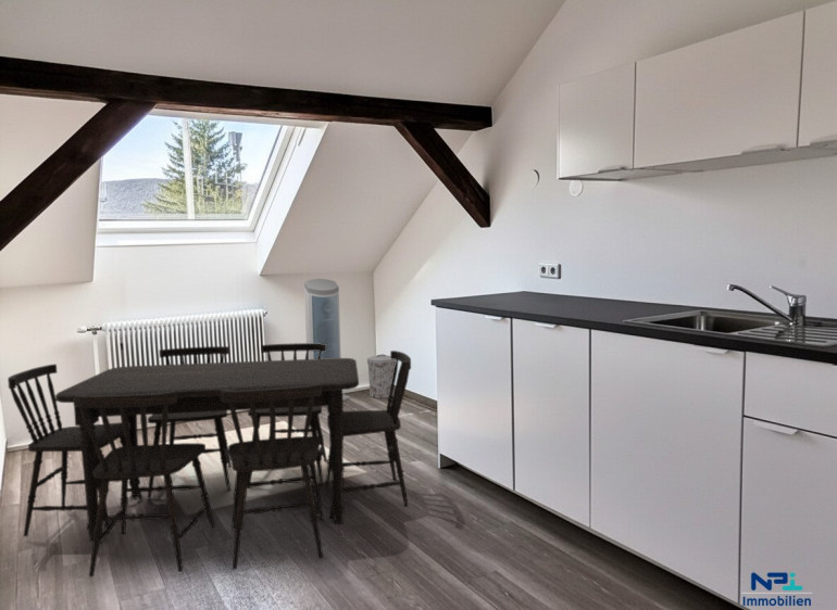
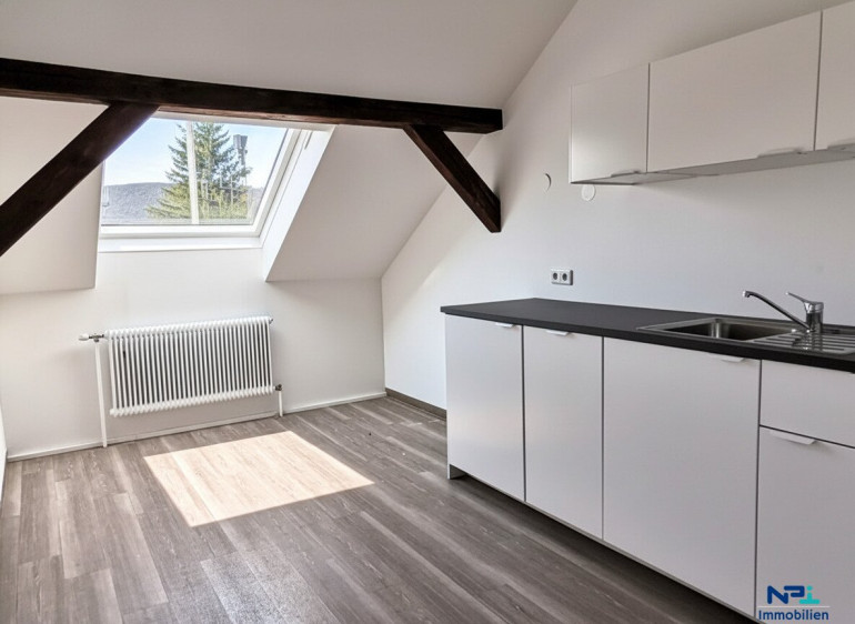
- dining table [7,342,412,577]
- trash can [366,354,396,399]
- air purifier [303,278,351,402]
